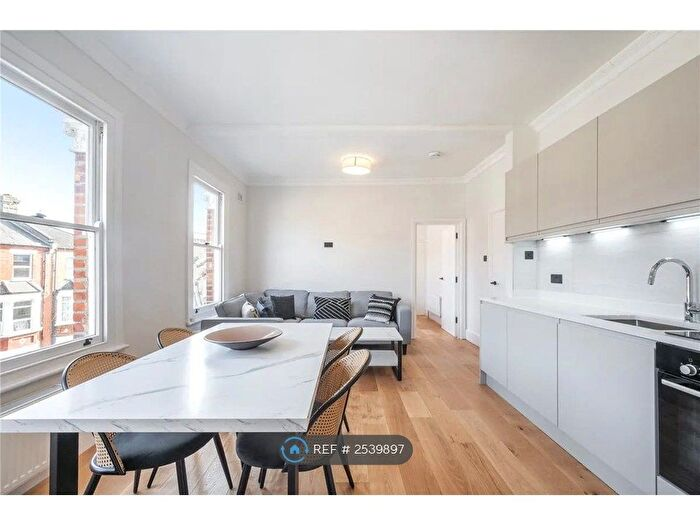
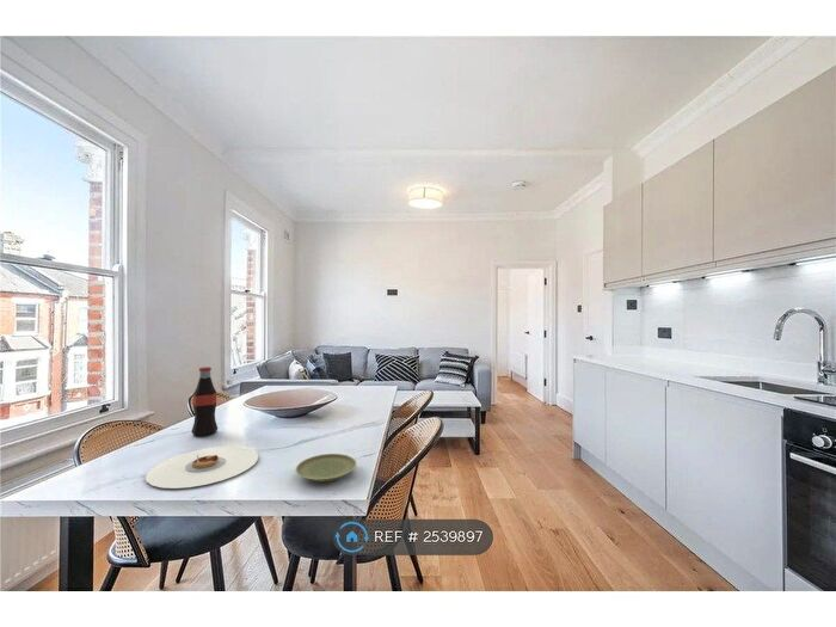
+ plate [295,453,357,482]
+ plate [145,445,259,490]
+ bottle [190,365,219,437]
